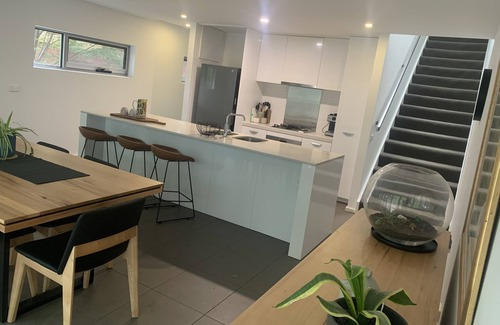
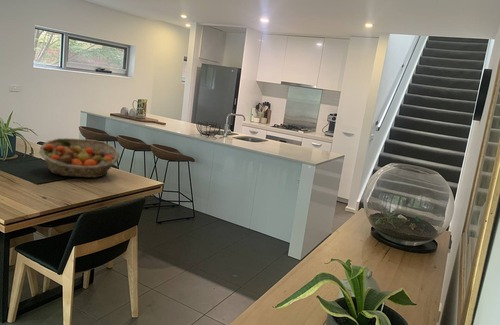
+ fruit basket [38,137,121,179]
